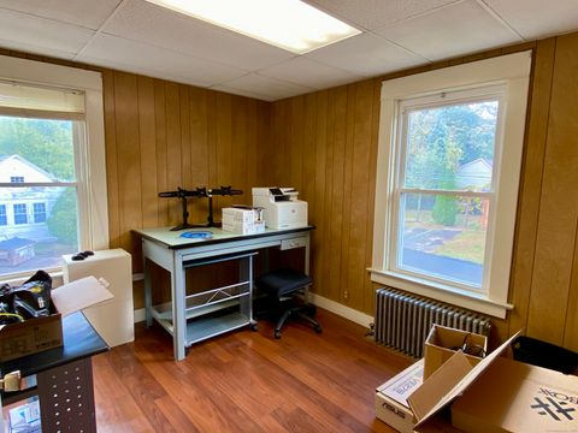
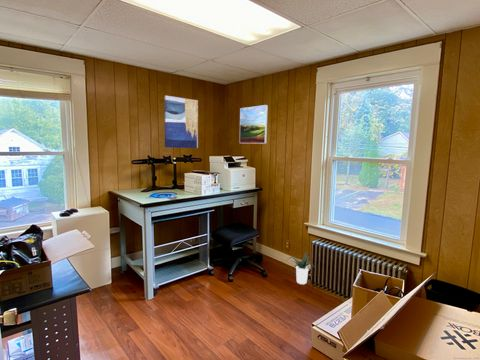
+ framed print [239,104,269,144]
+ potted plant [287,251,316,285]
+ wall art [164,95,199,149]
